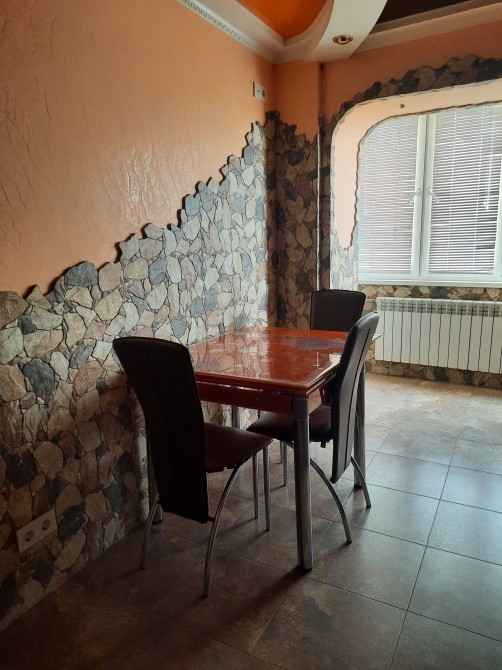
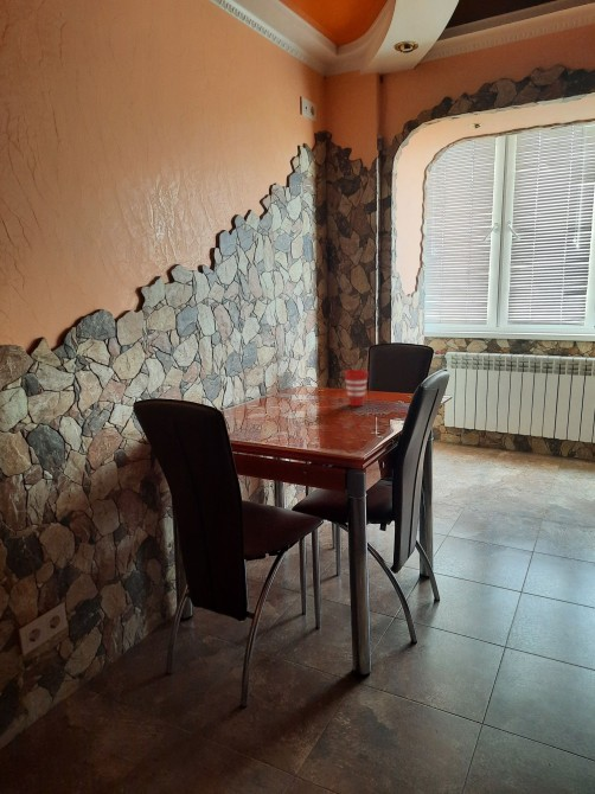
+ cup [344,369,369,408]
